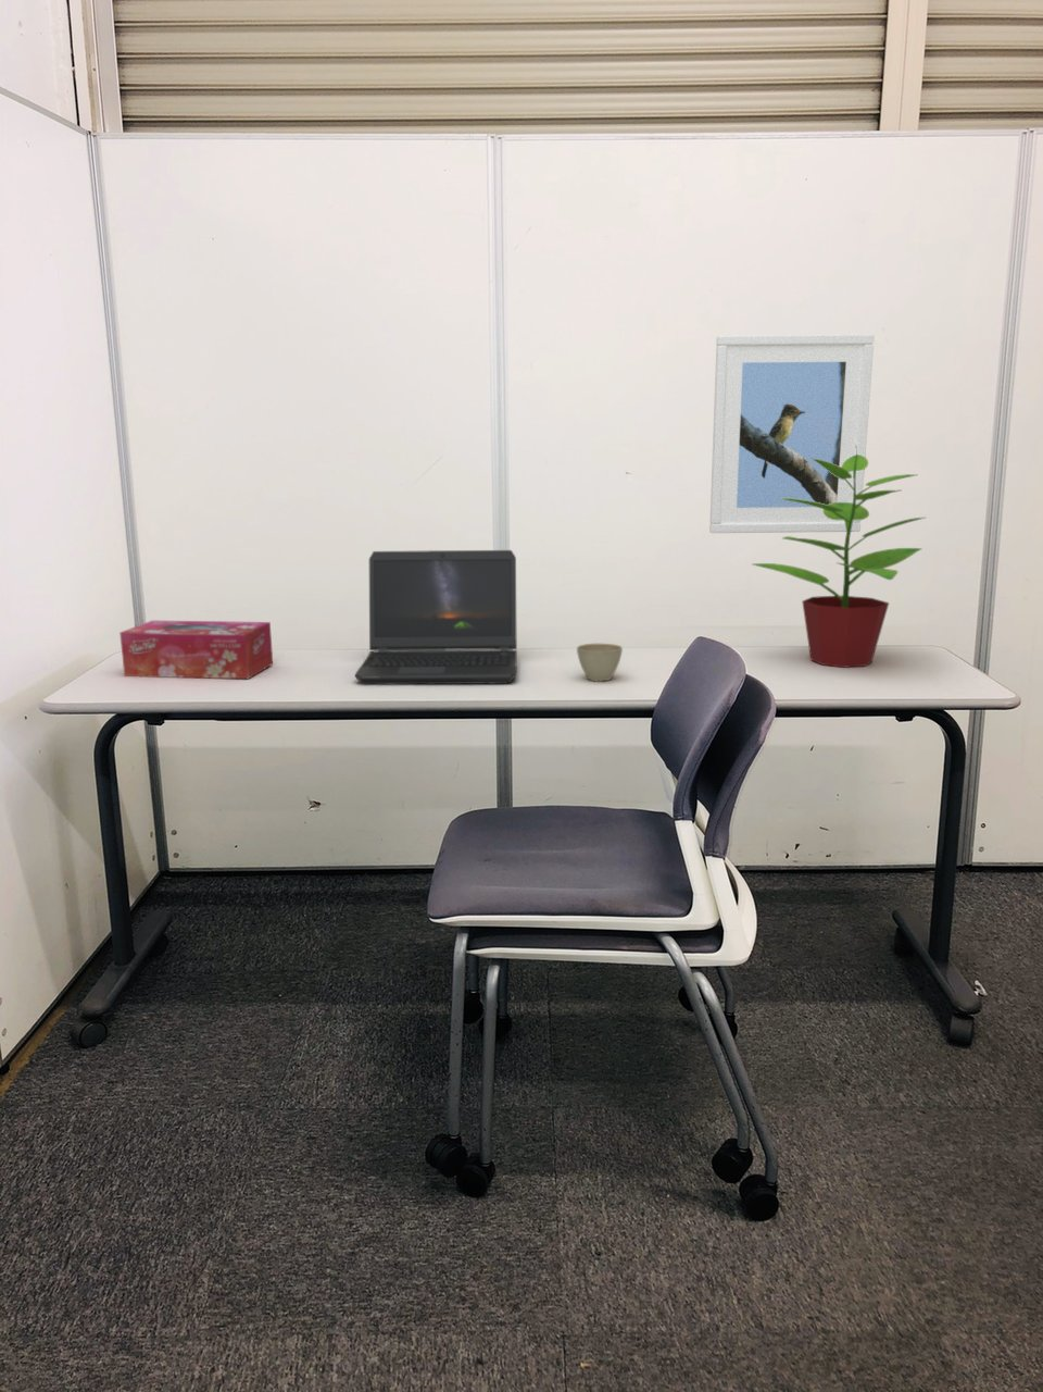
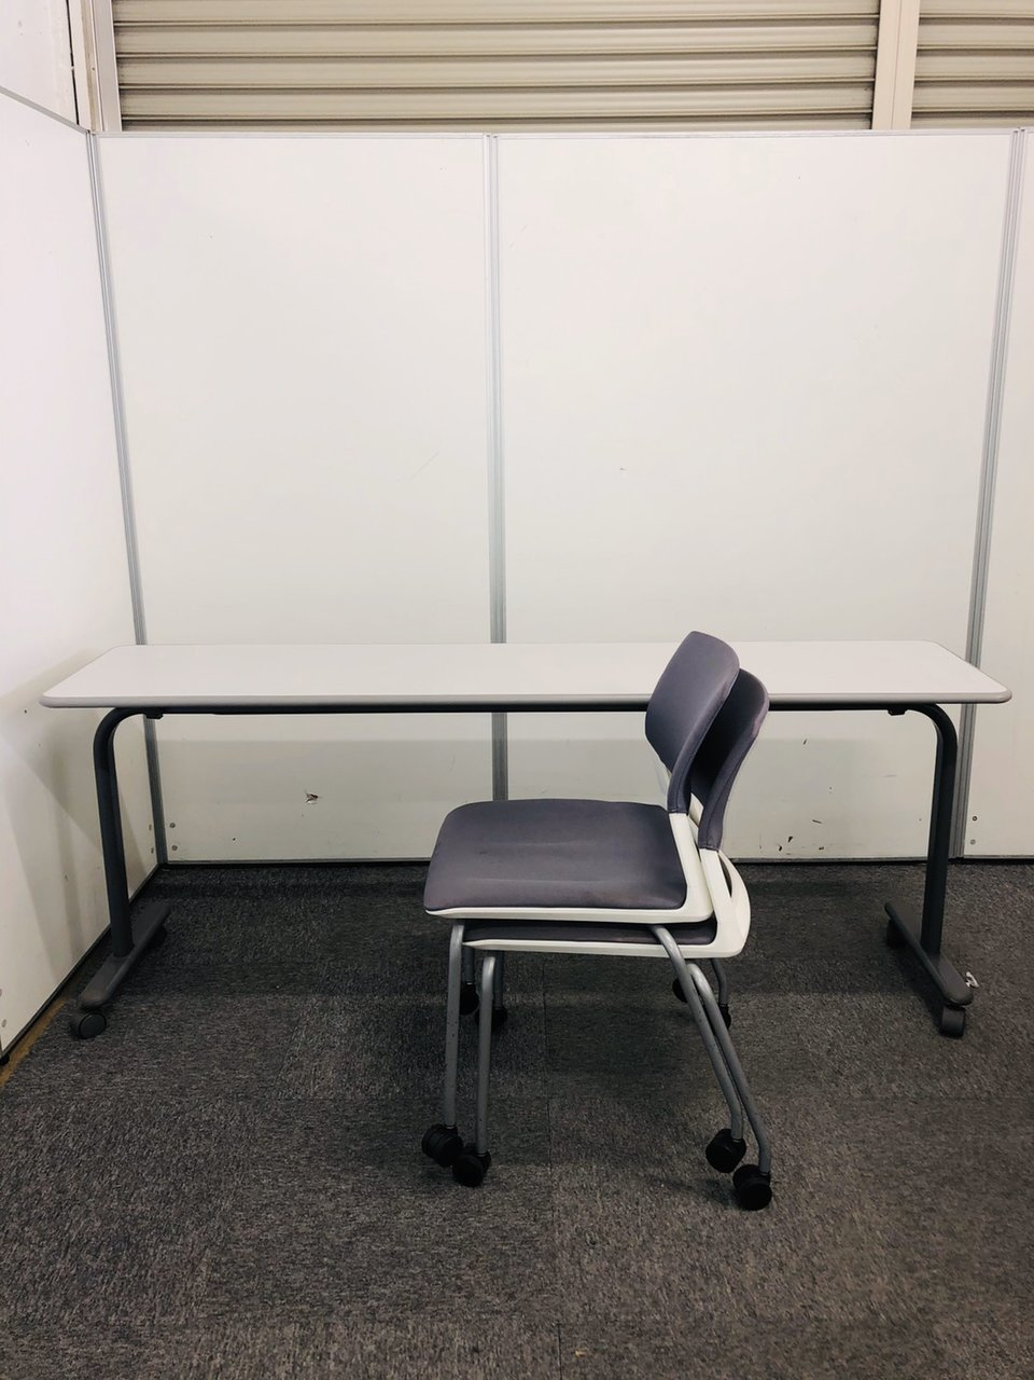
- flower pot [576,642,623,682]
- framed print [709,333,875,534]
- laptop computer [354,549,518,685]
- potted plant [752,444,926,669]
- tissue box [118,620,274,680]
